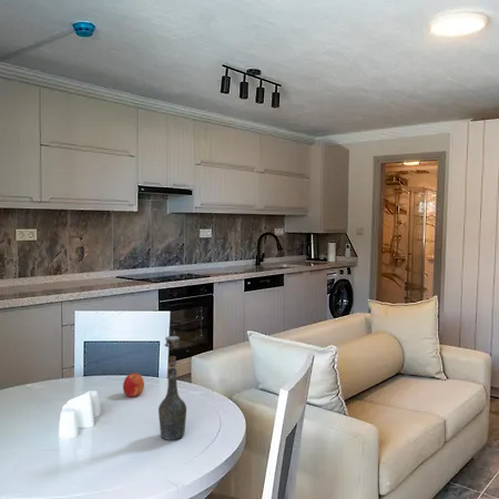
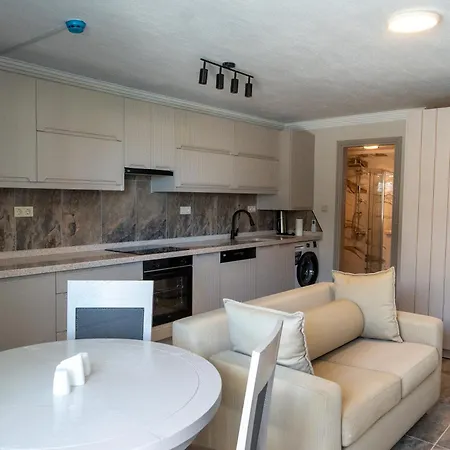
- bottle [157,335,187,441]
- fruit [122,373,145,398]
